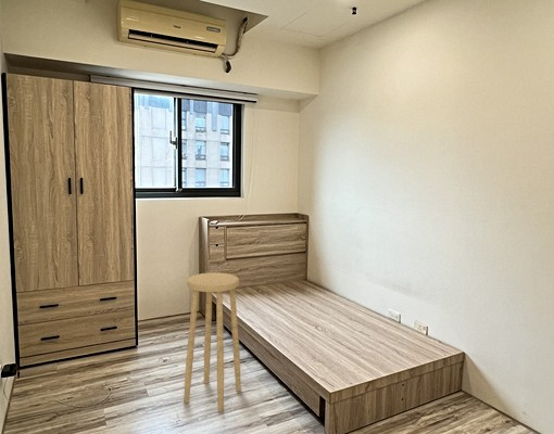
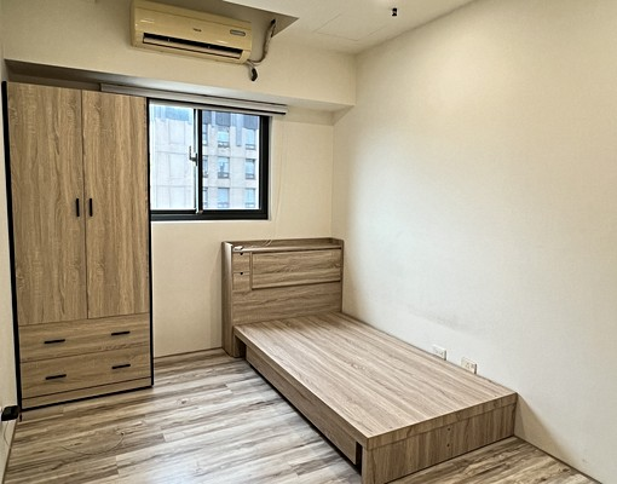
- stool [182,271,242,413]
